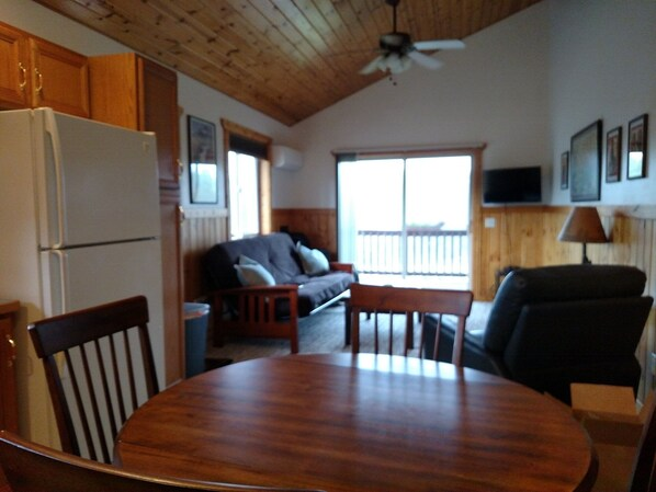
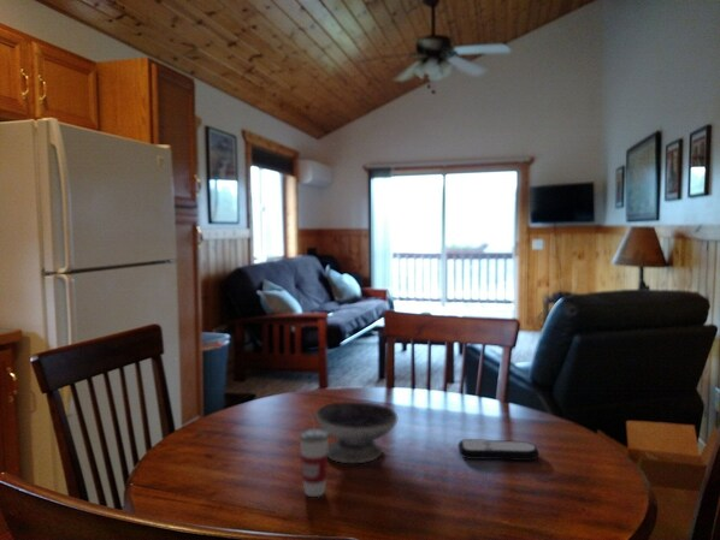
+ cup [297,413,330,498]
+ remote control [456,438,541,462]
+ bowl [314,402,399,464]
